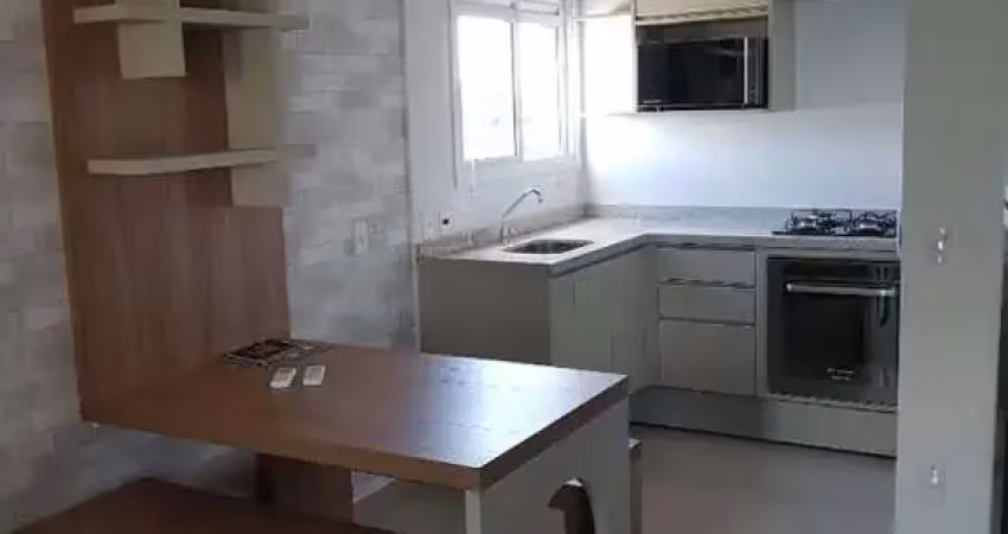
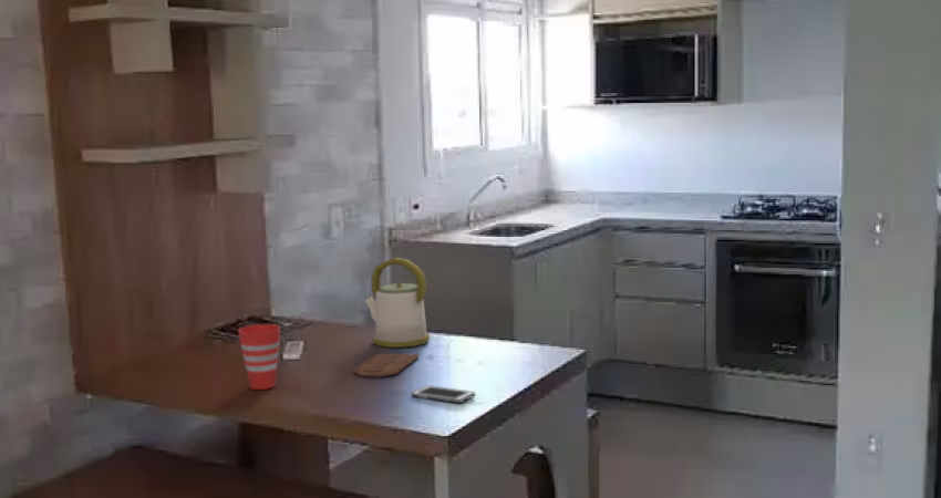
+ cup [237,323,281,391]
+ cell phone [411,384,476,404]
+ kettle [364,257,431,349]
+ cutting board [352,352,420,377]
